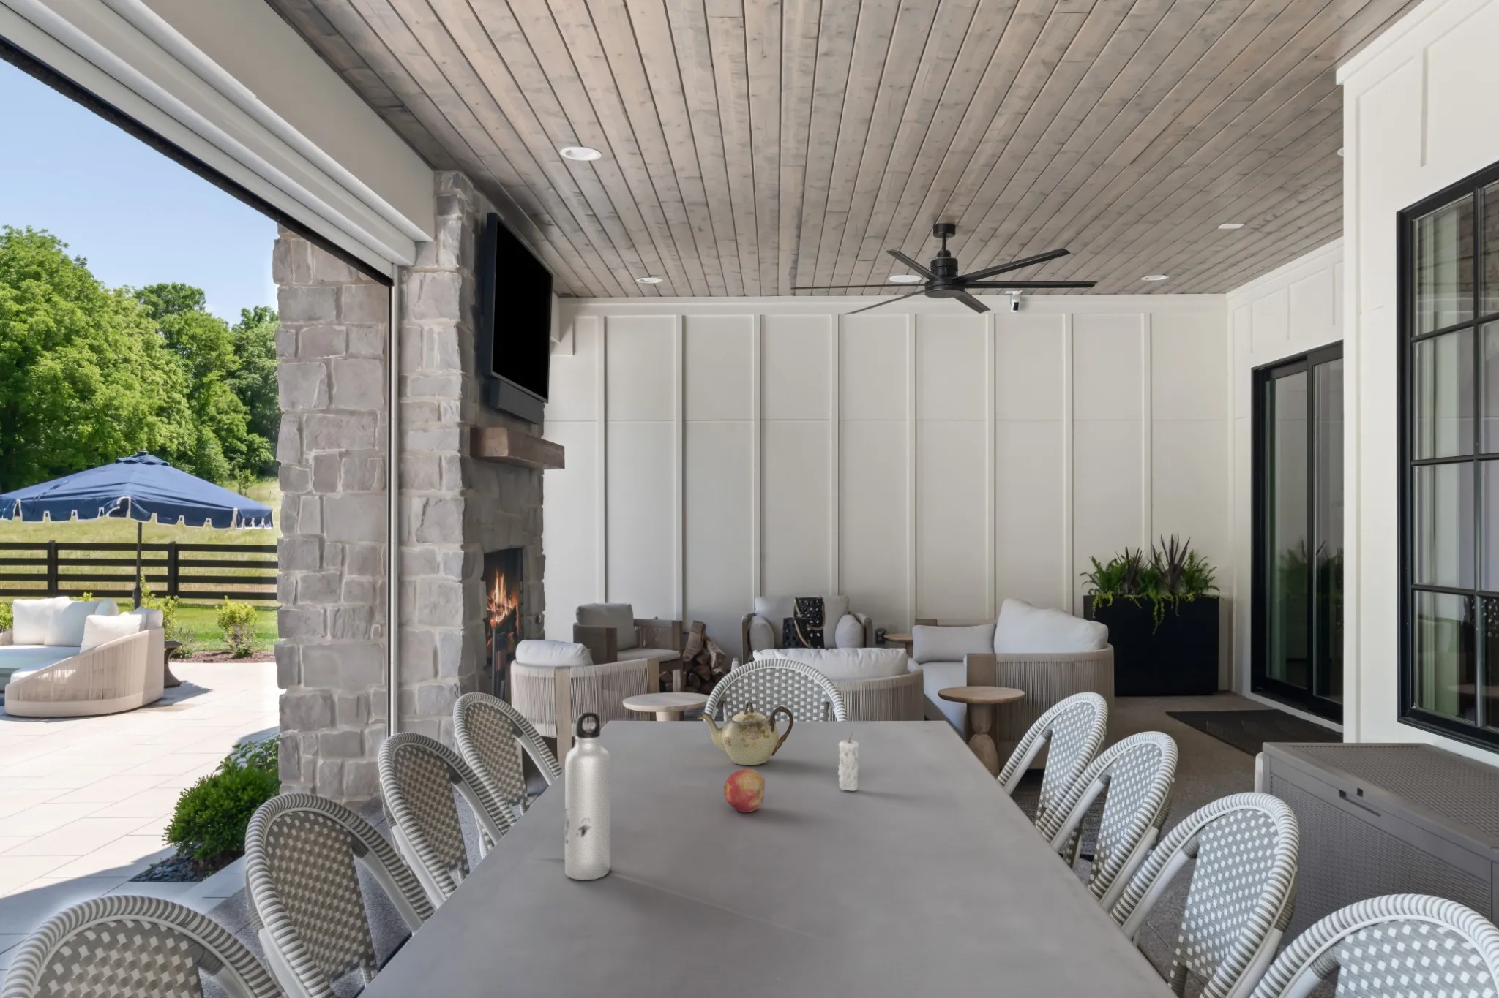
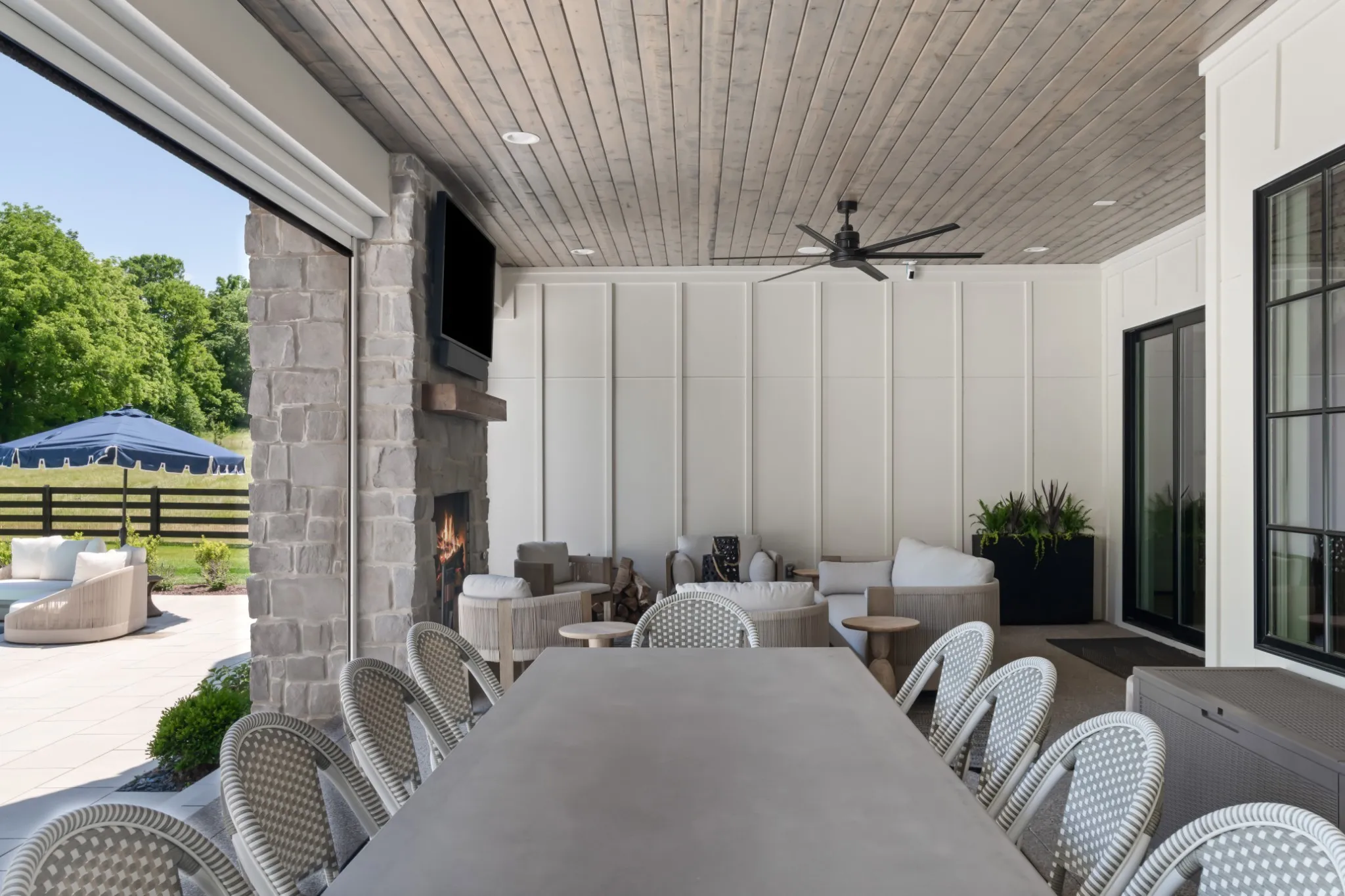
- teapot [697,701,795,766]
- fruit [723,767,766,814]
- water bottle [564,712,611,881]
- candle [837,732,860,792]
